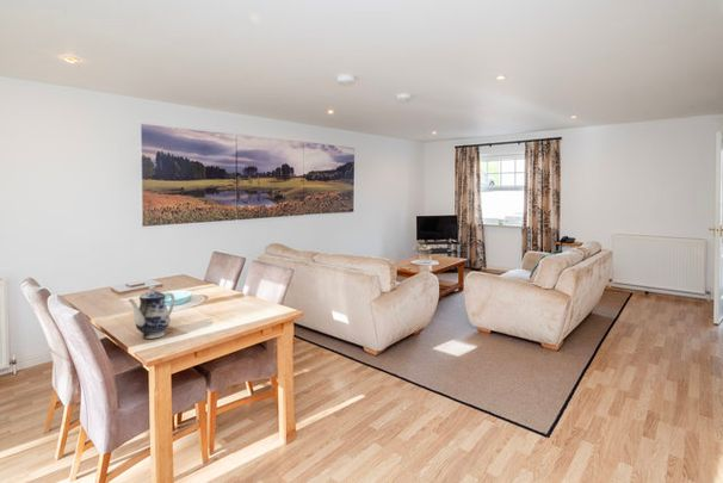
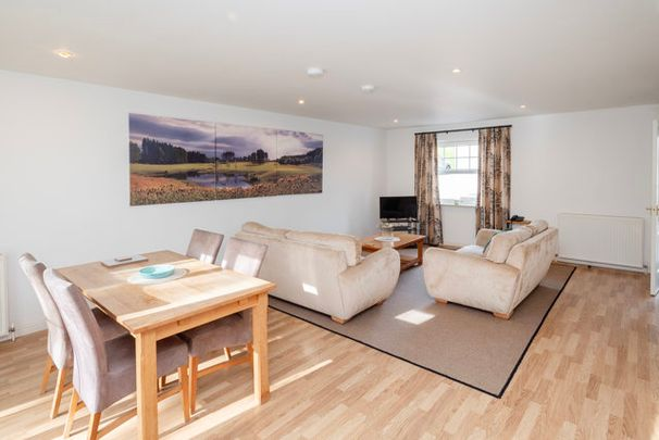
- teapot [126,284,175,340]
